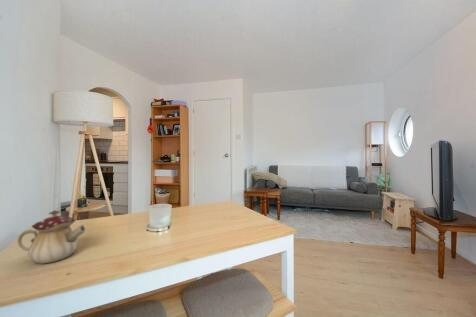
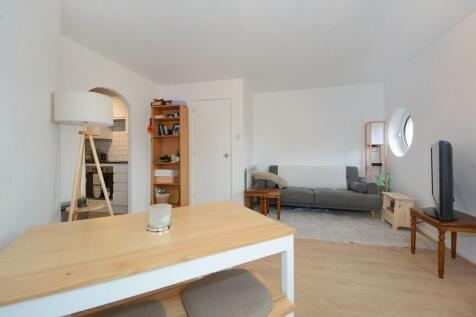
- teapot [17,209,87,265]
